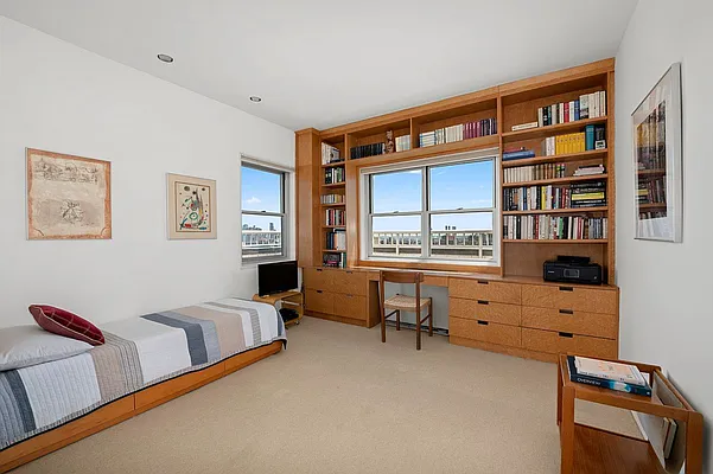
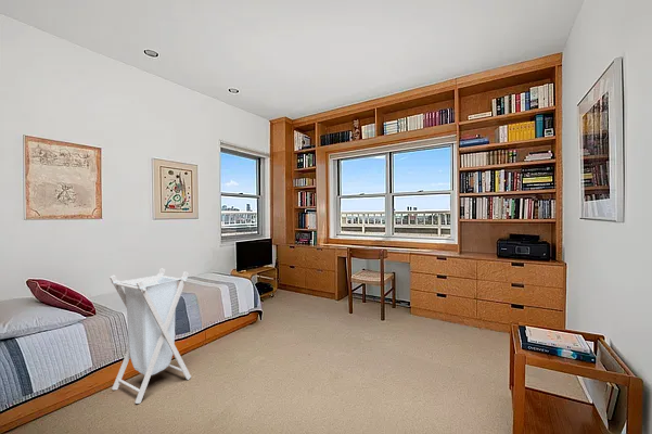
+ laundry hamper [108,267,192,405]
